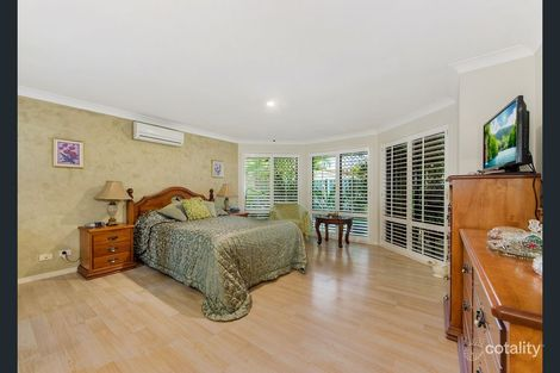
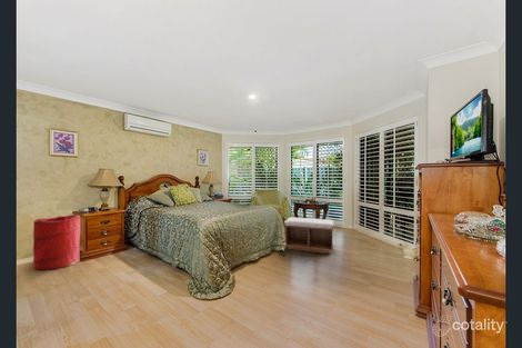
+ laundry hamper [32,213,81,271]
+ bench [283,217,334,255]
